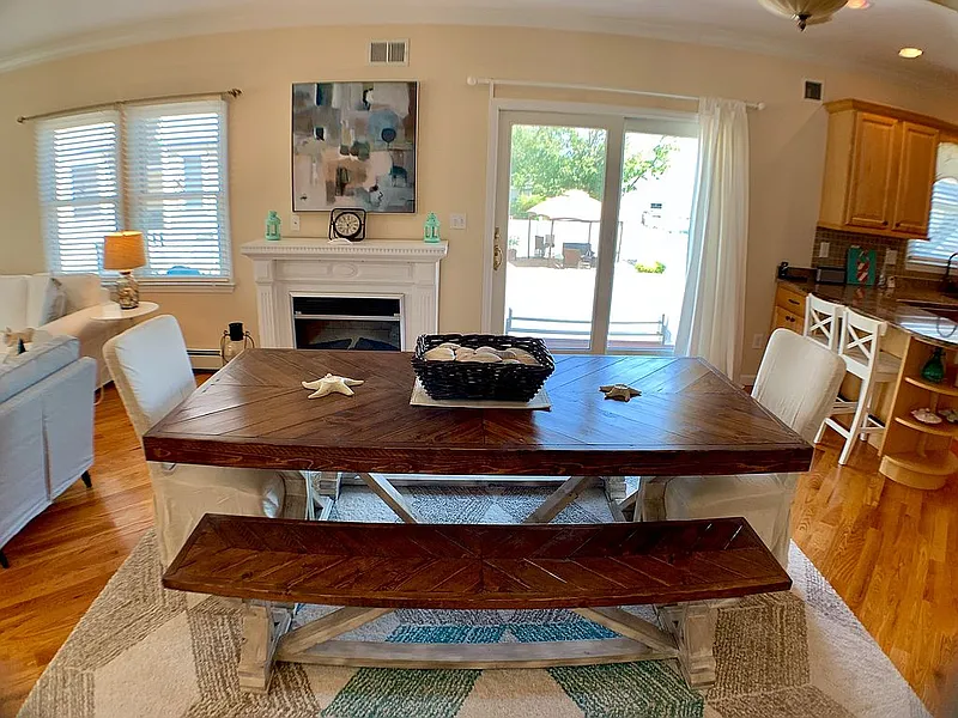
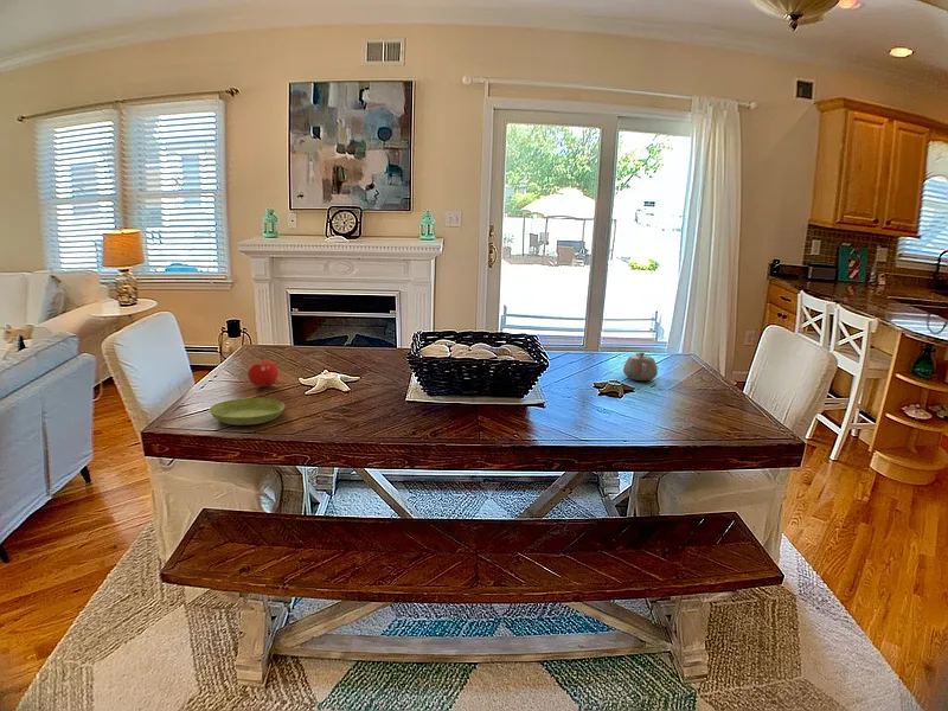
+ teapot [622,351,659,382]
+ saucer [209,397,286,427]
+ fruit [246,357,280,387]
